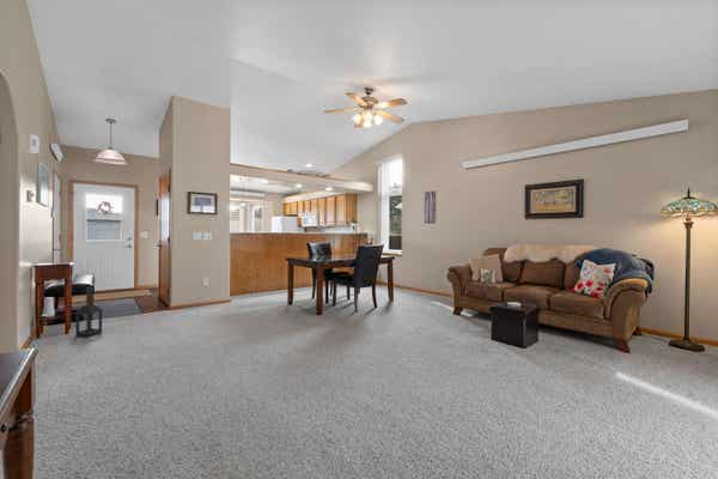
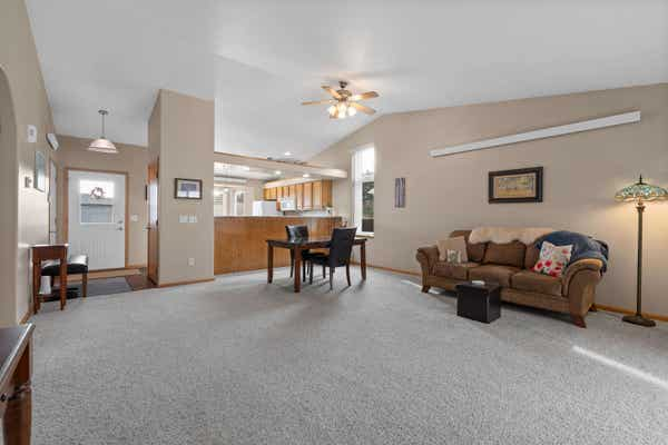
- lantern [74,286,103,338]
